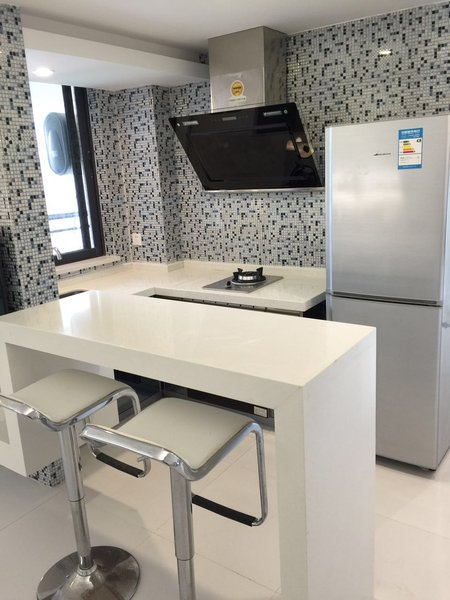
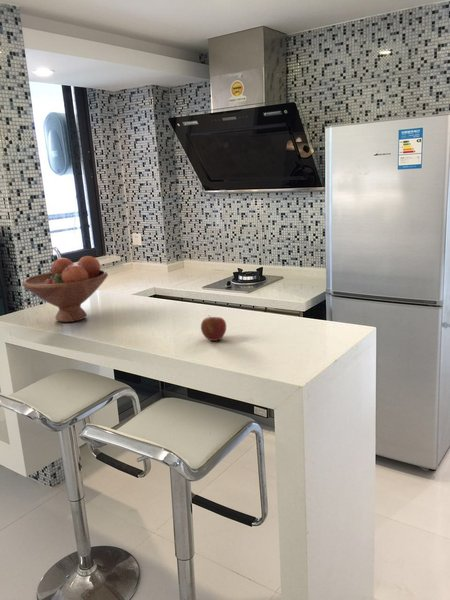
+ apple [200,316,227,342]
+ fruit bowl [21,255,109,323]
